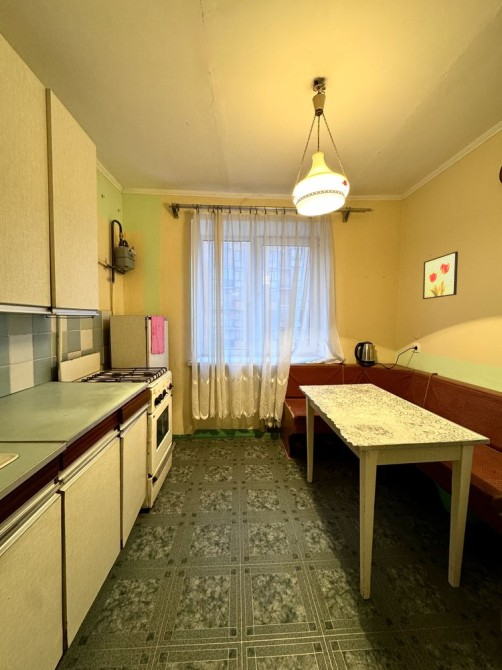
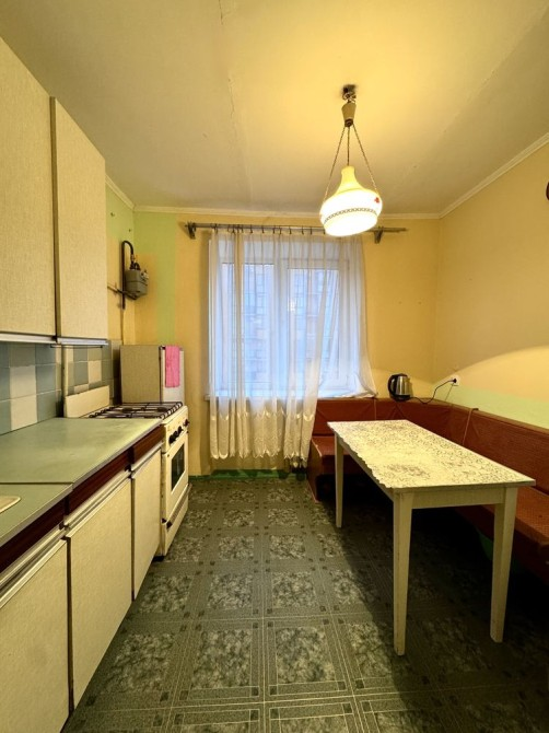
- wall art [422,250,459,300]
